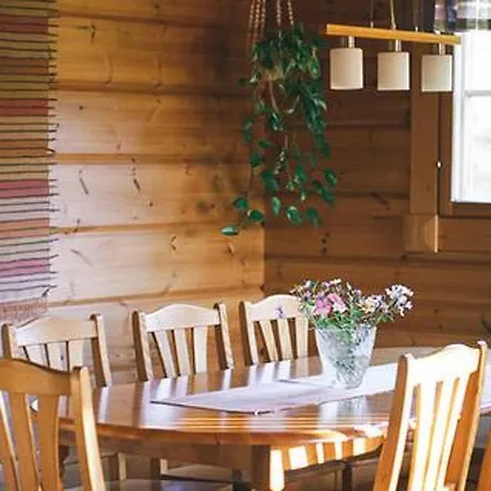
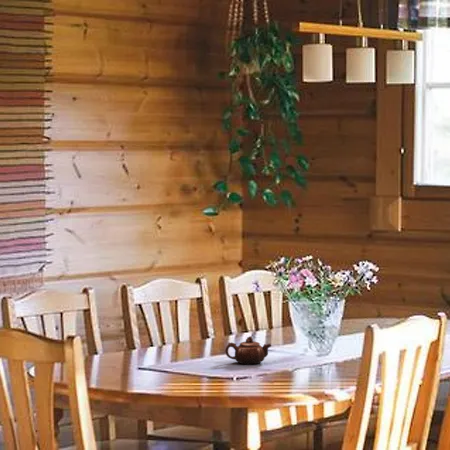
+ teapot [224,335,272,365]
